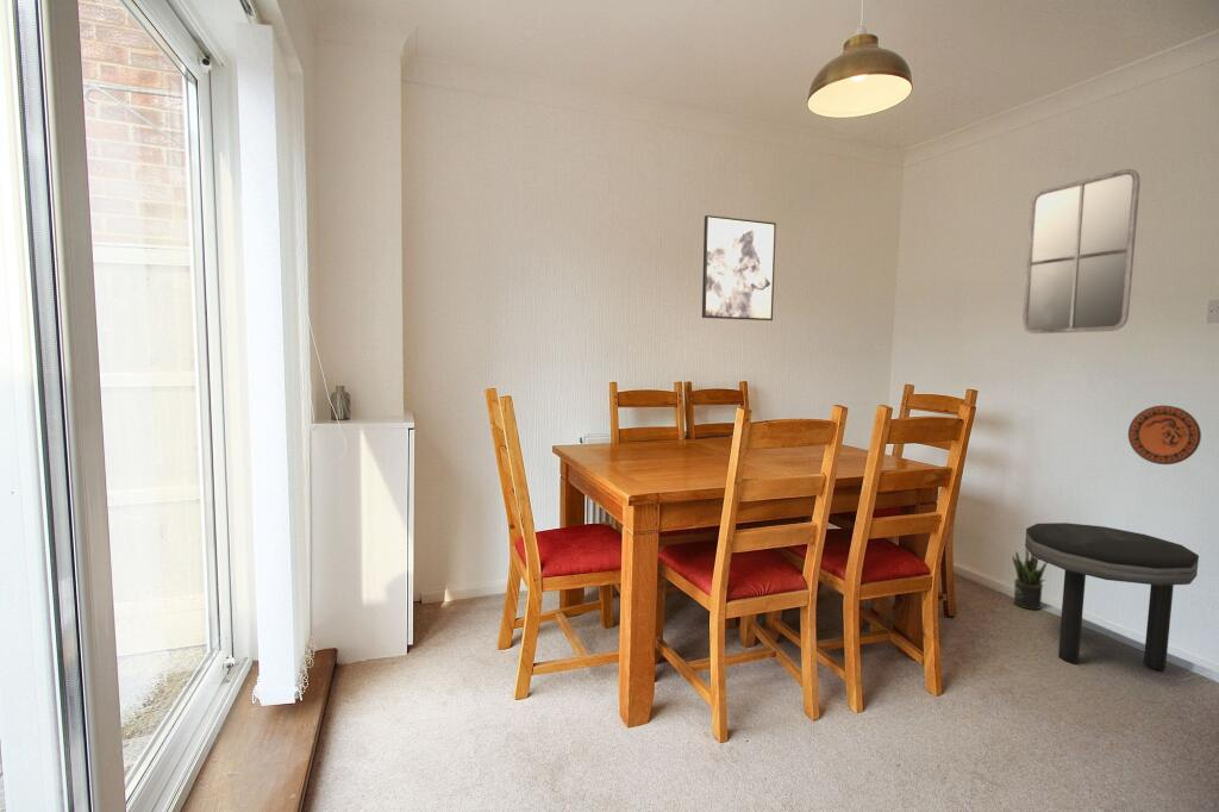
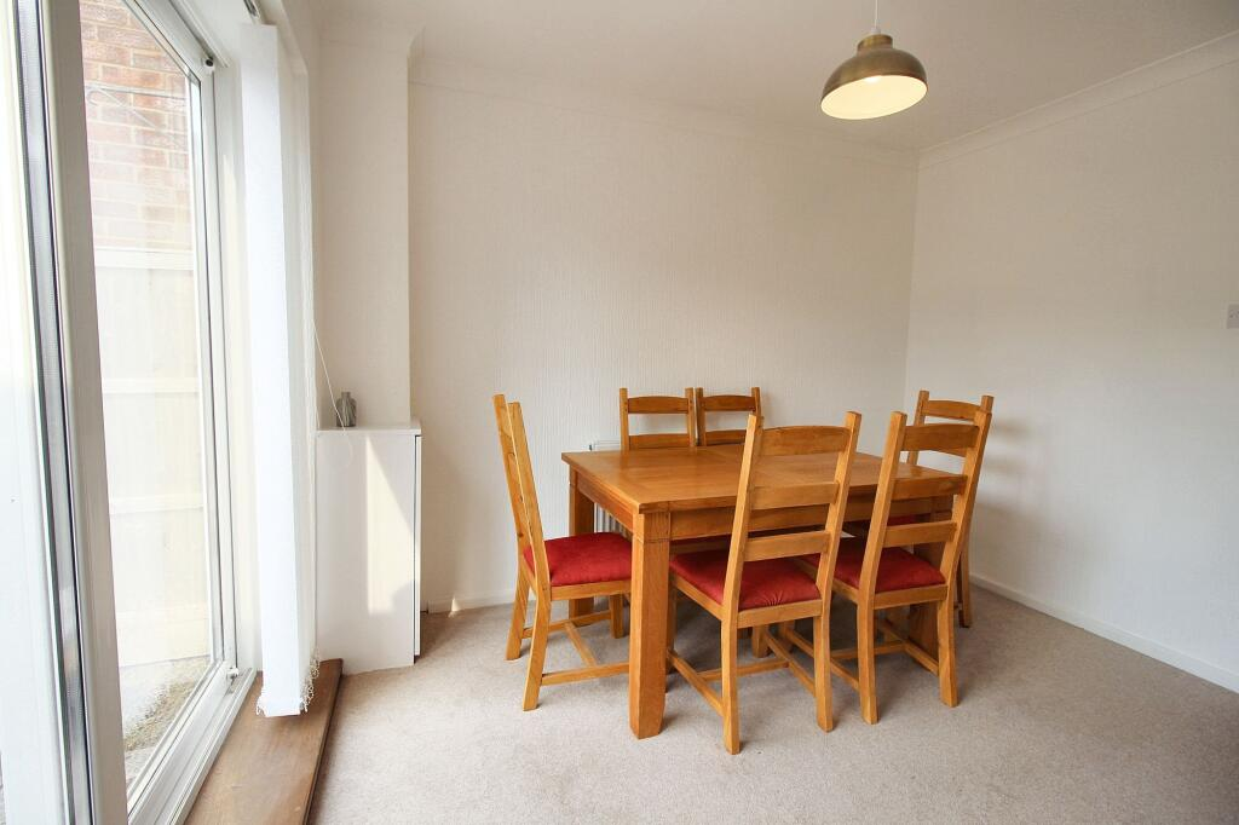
- home mirror [1021,168,1142,335]
- decorative plate [1127,405,1202,466]
- potted plant [1011,546,1048,611]
- side table [1024,521,1200,672]
- wall art [701,214,777,321]
